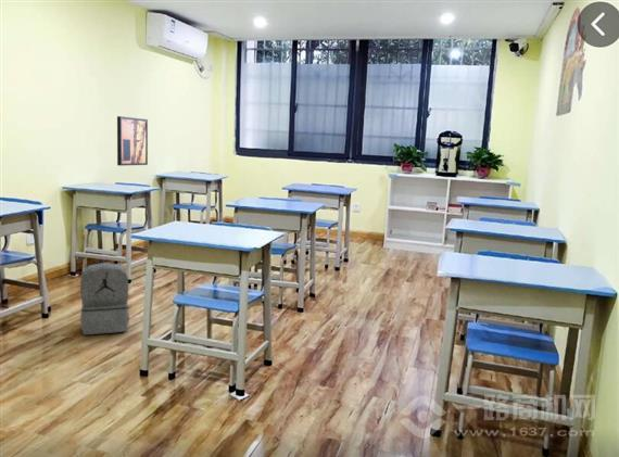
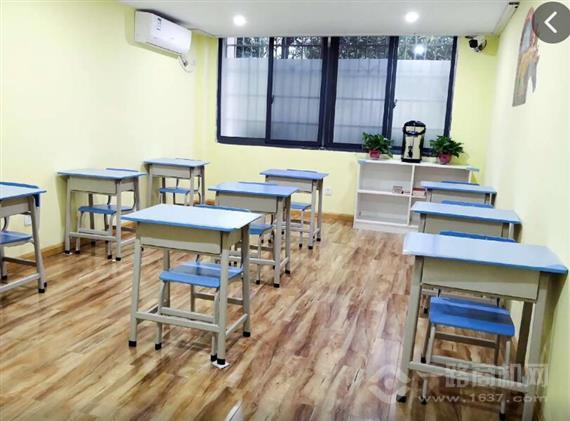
- backpack [79,262,130,335]
- wall art [116,115,149,167]
